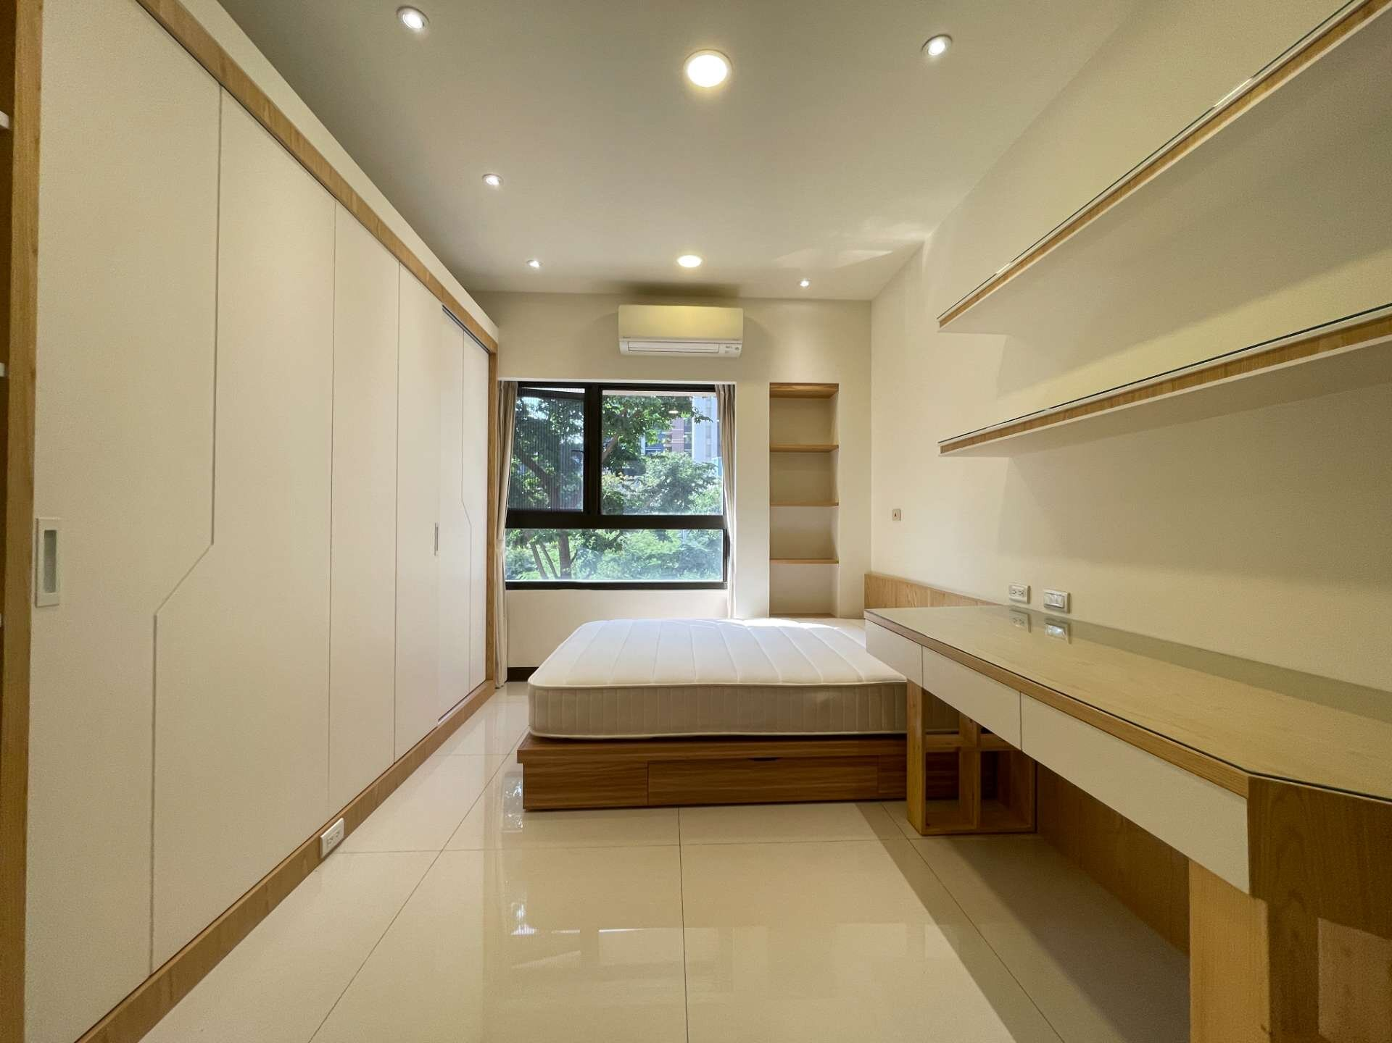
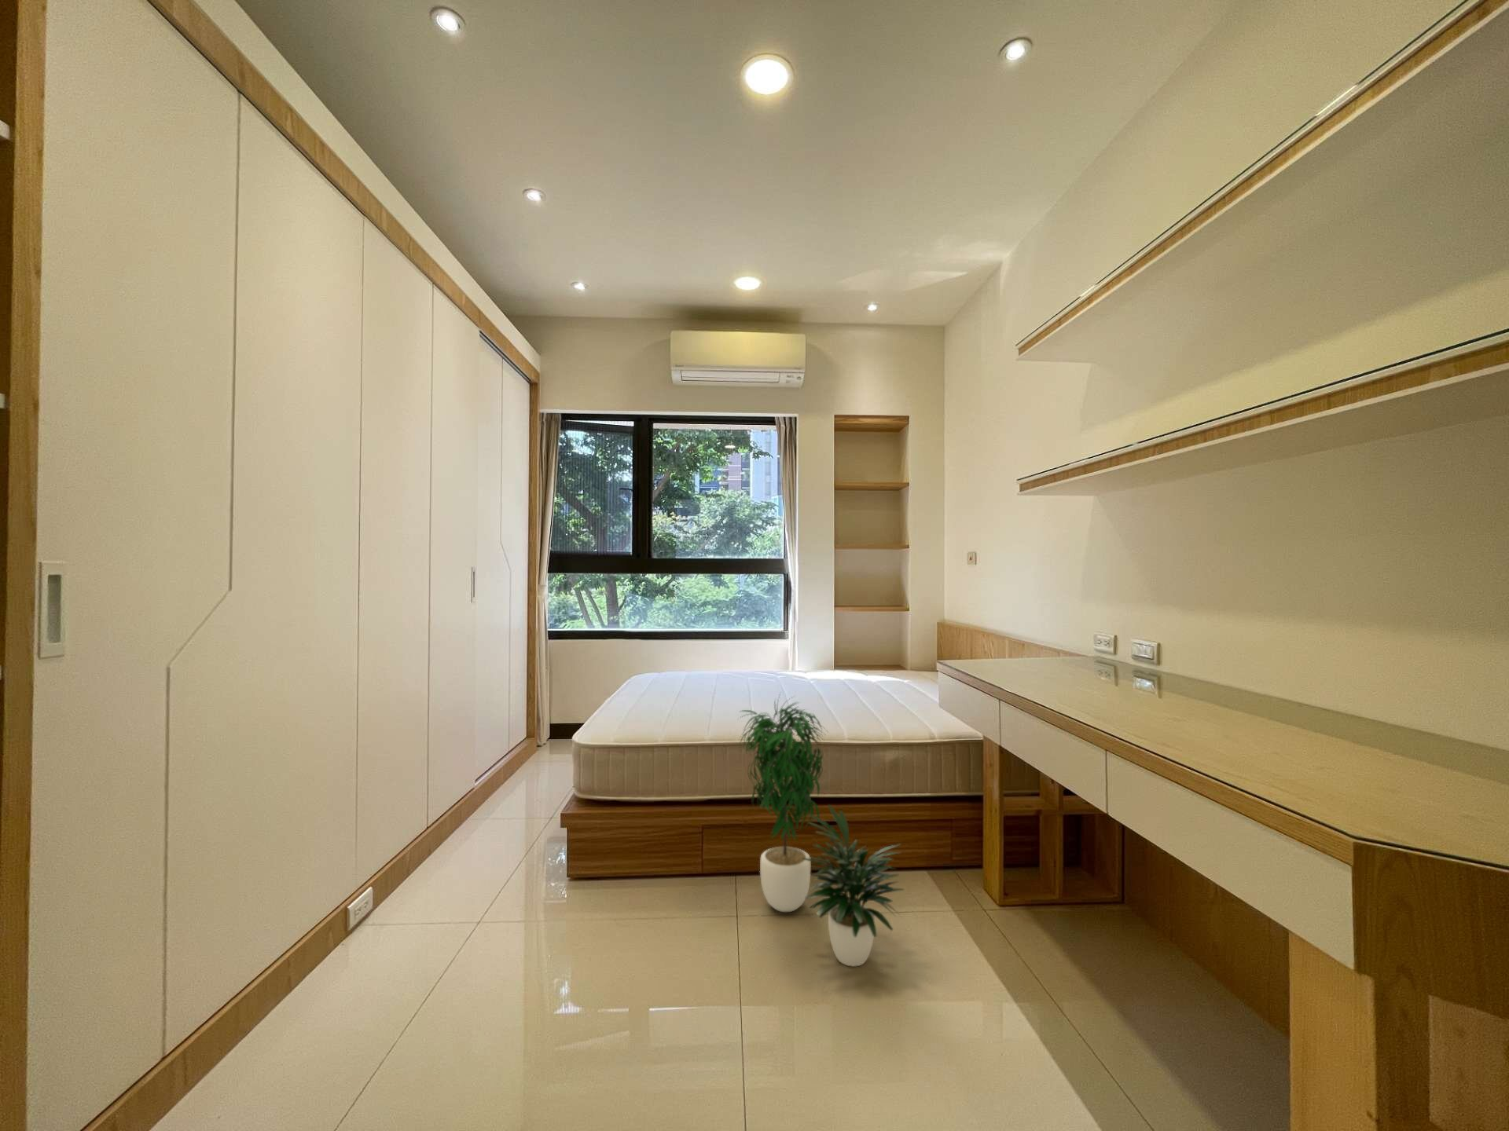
+ potted plant [738,691,904,967]
